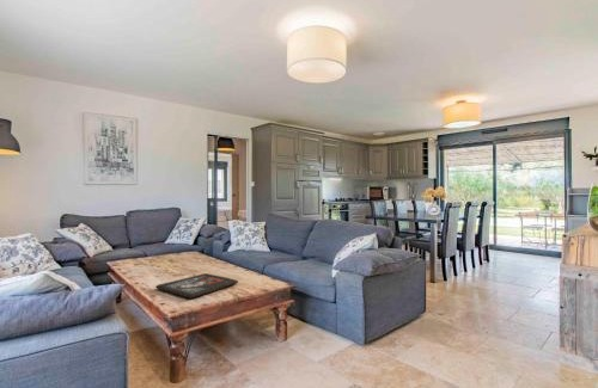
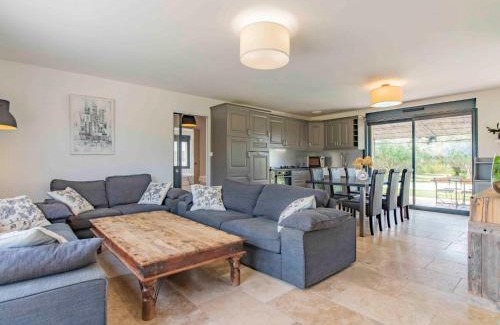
- religious icon [154,272,239,300]
